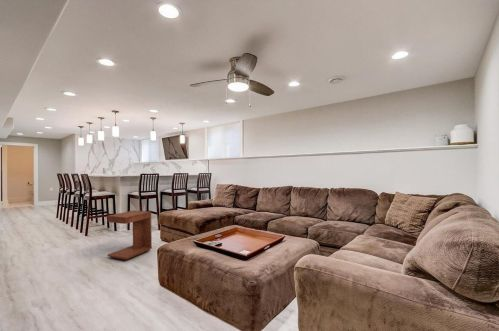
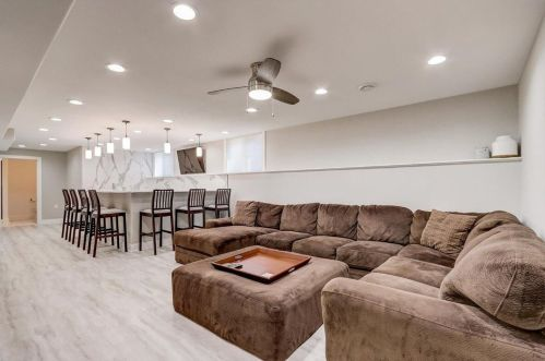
- side table [106,210,153,261]
